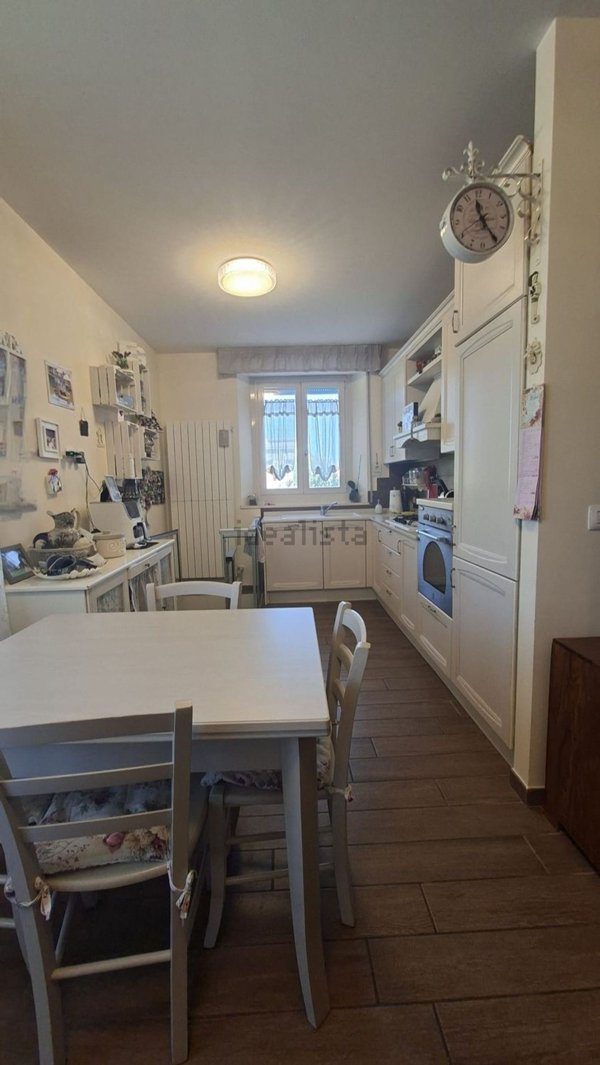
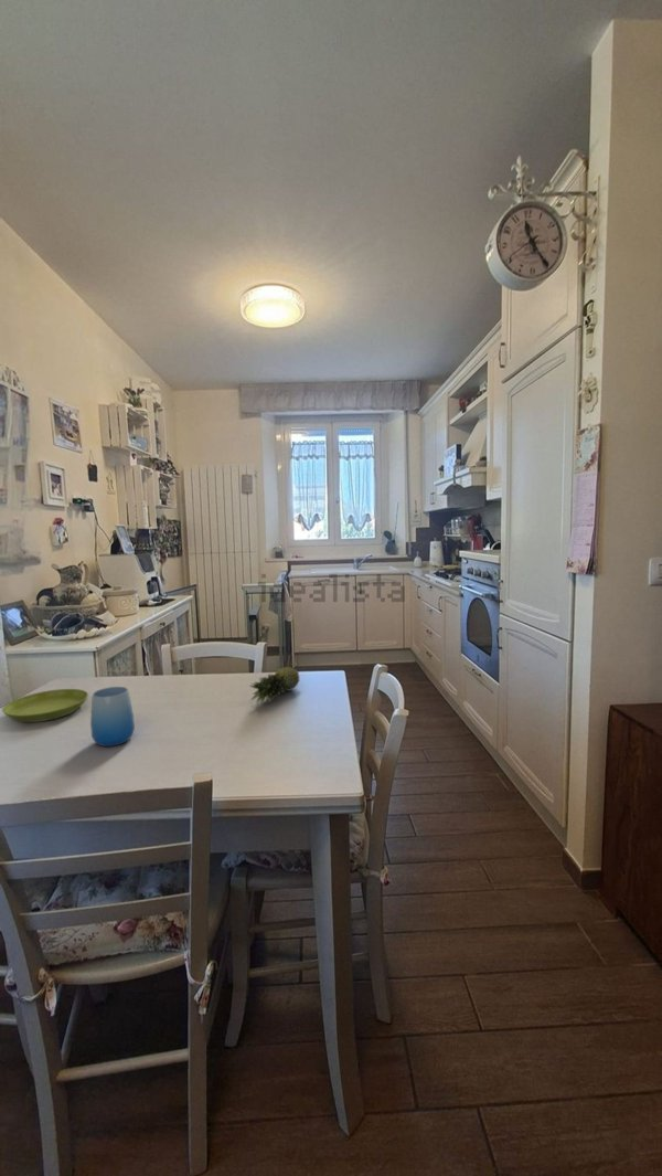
+ fruit [249,666,300,706]
+ saucer [1,688,89,723]
+ cup [89,686,136,748]
